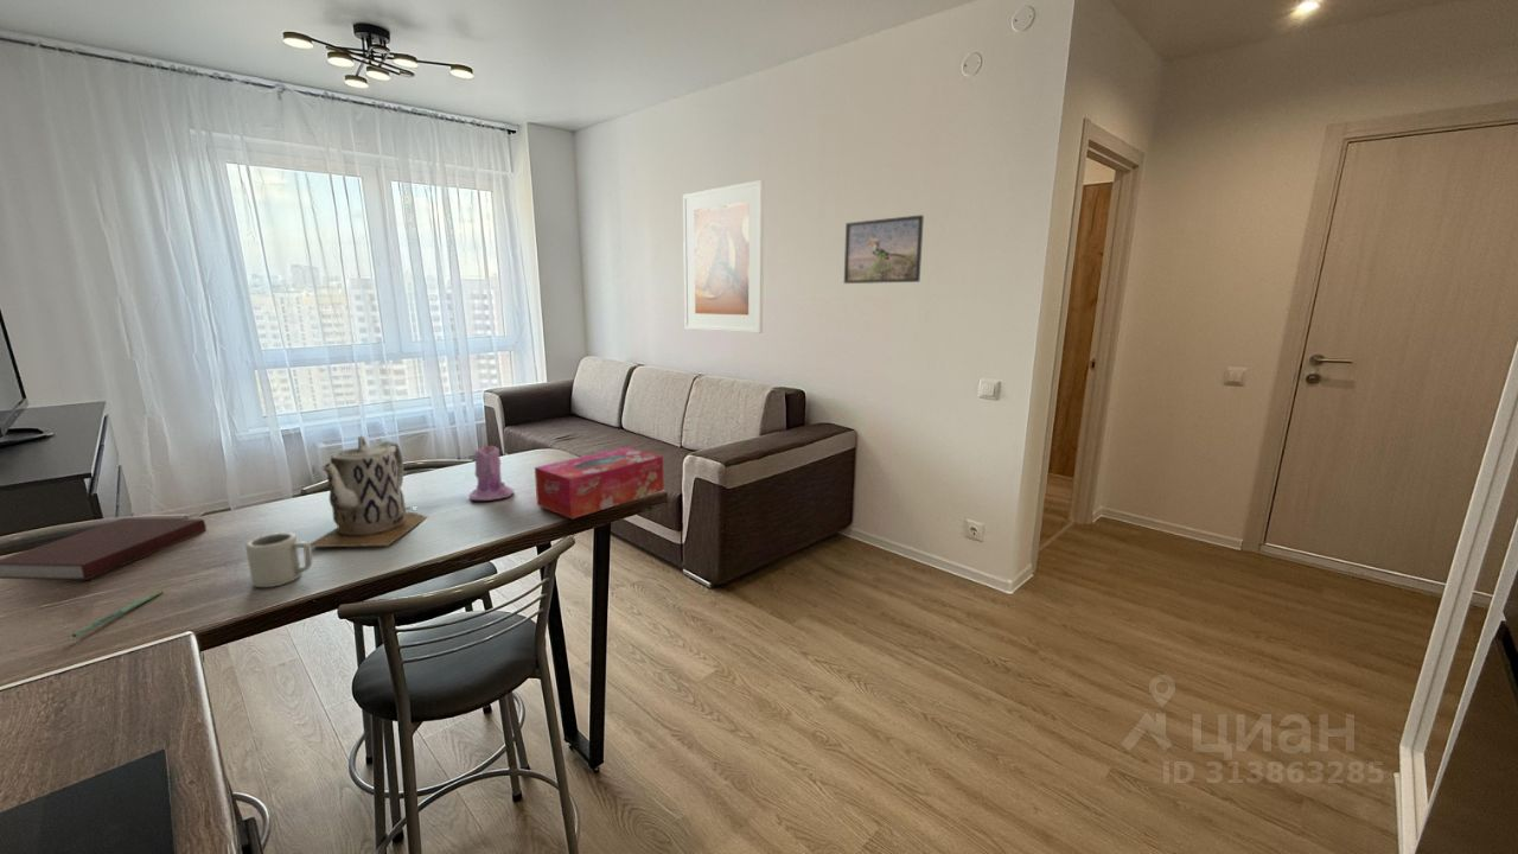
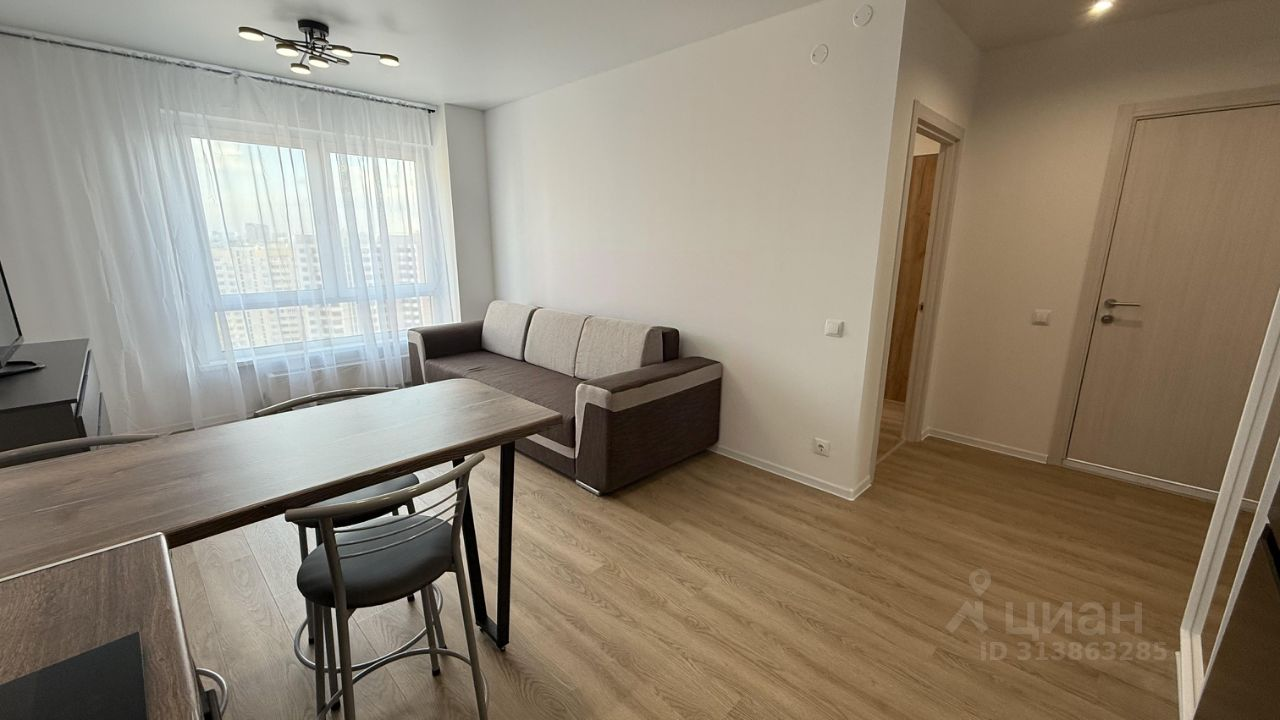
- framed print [682,179,765,334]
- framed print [843,214,925,285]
- notebook [0,517,208,581]
- cup [244,531,313,588]
- teapot [310,435,428,548]
- tissue box [534,446,665,521]
- candle [467,440,515,502]
- pen [71,589,164,638]
